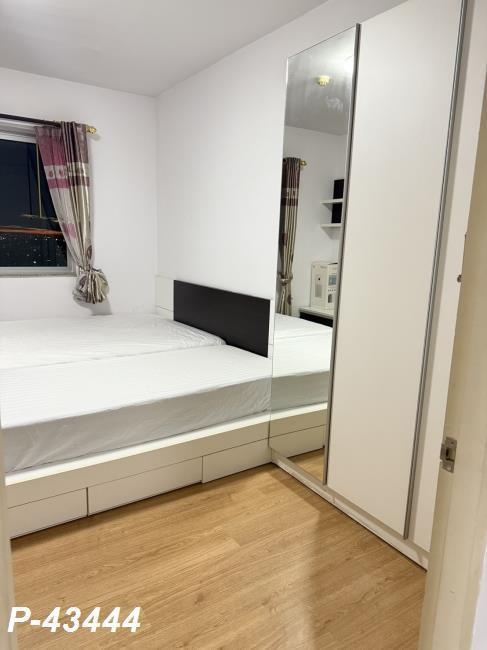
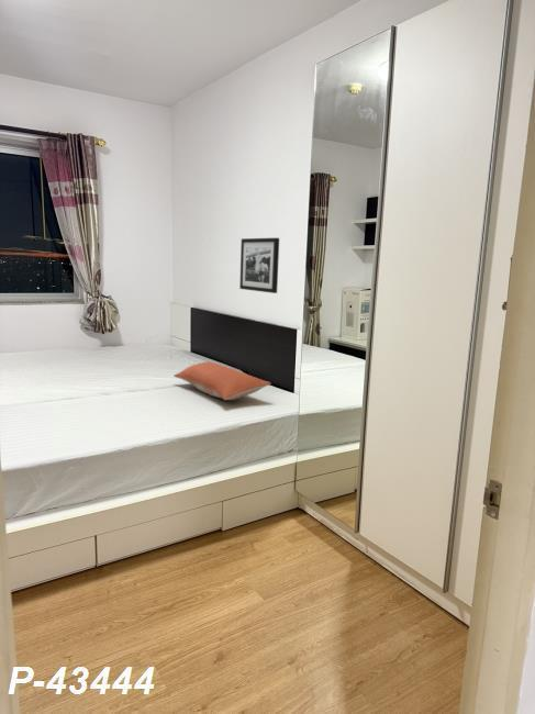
+ pillow [172,360,271,401]
+ picture frame [238,237,280,294]
